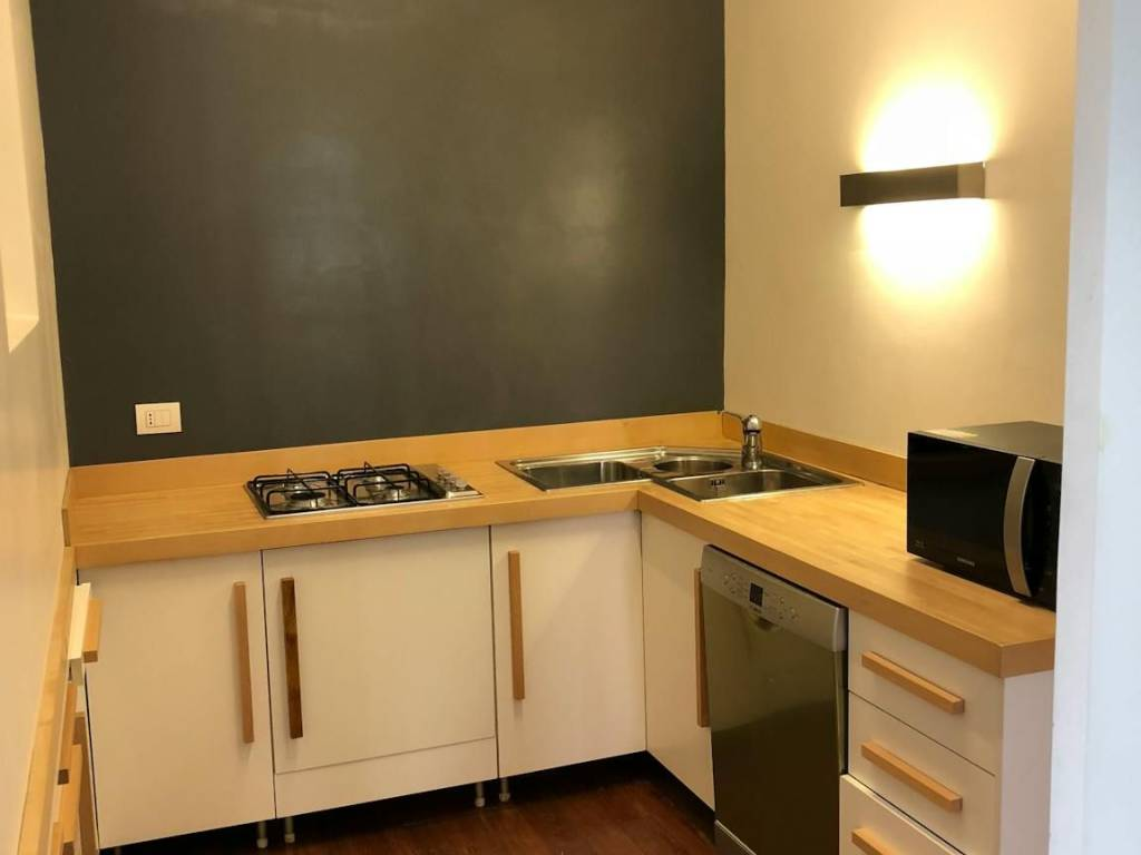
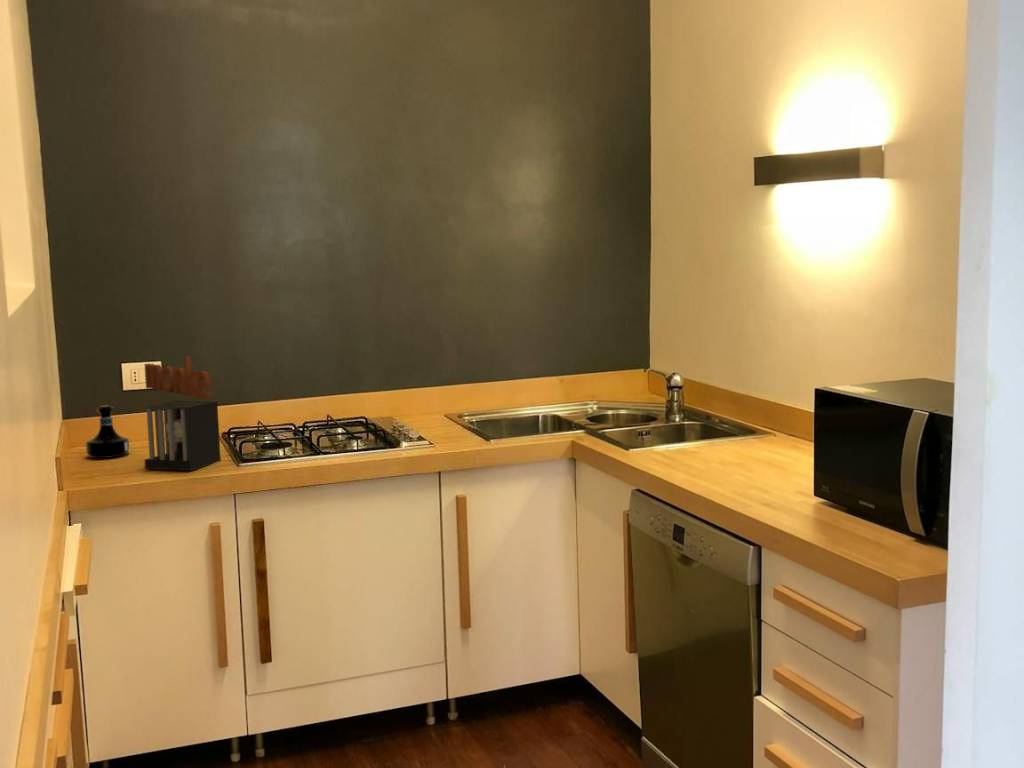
+ knife block [142,355,222,472]
+ tequila bottle [85,404,130,459]
